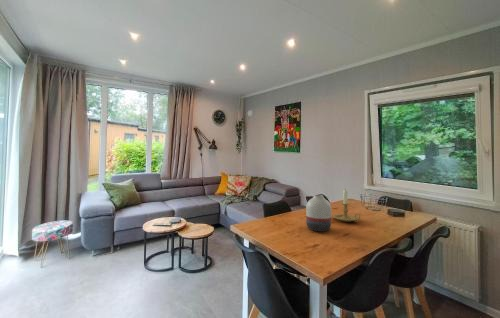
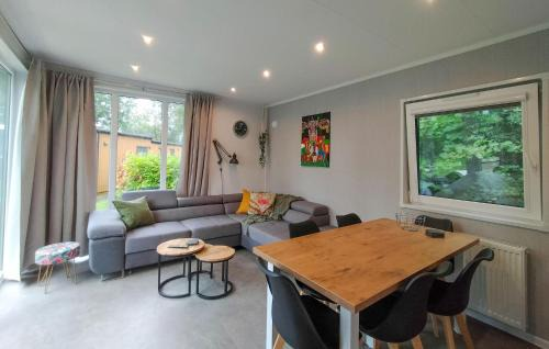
- vase [305,194,332,232]
- candle holder [331,188,362,223]
